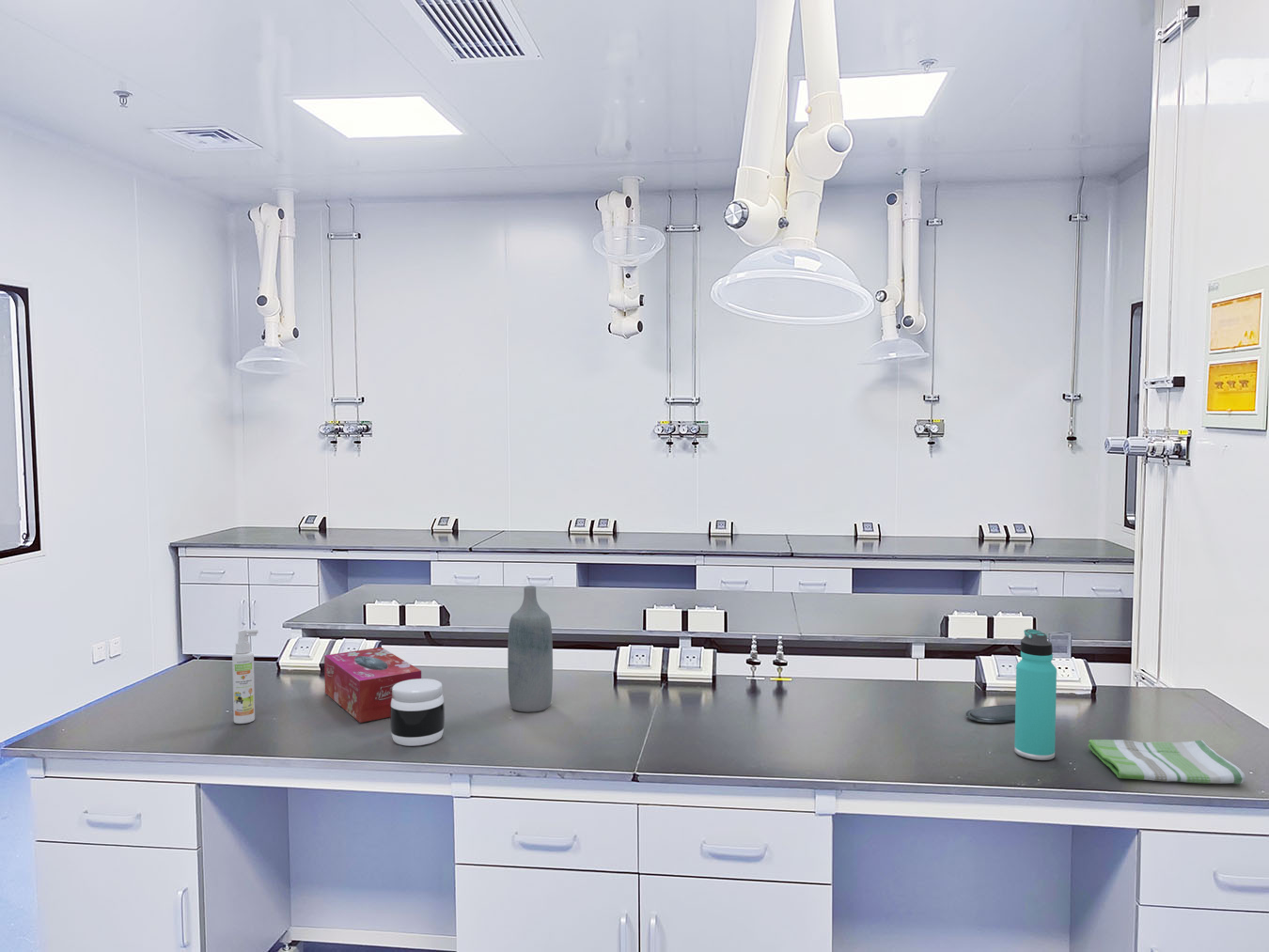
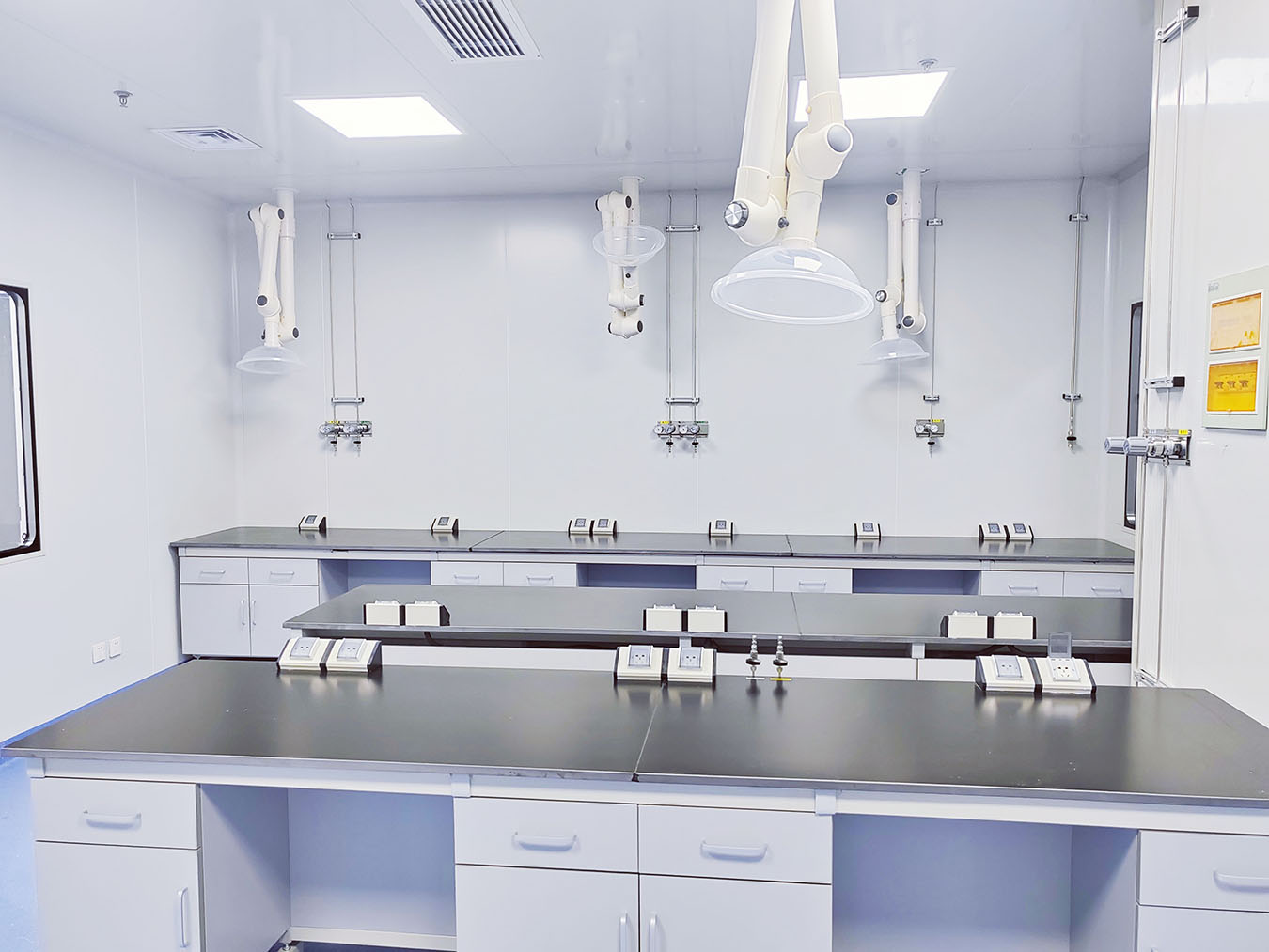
- oval tray [964,704,1015,724]
- spray bottle [231,628,258,725]
- tissue box [323,647,422,724]
- bottle [507,585,554,713]
- jar [389,678,446,747]
- thermos bottle [1013,628,1058,761]
- dish towel [1088,739,1246,785]
